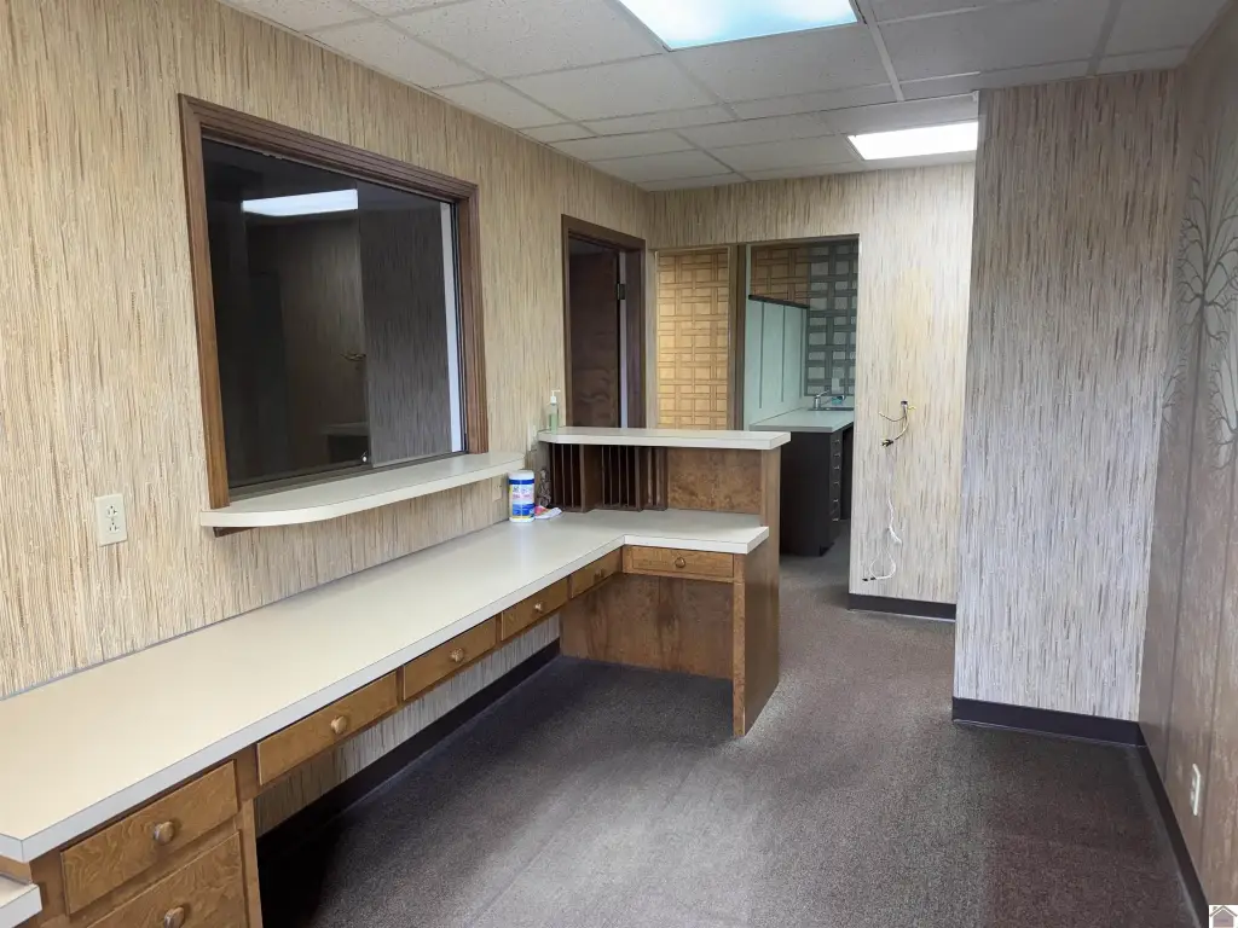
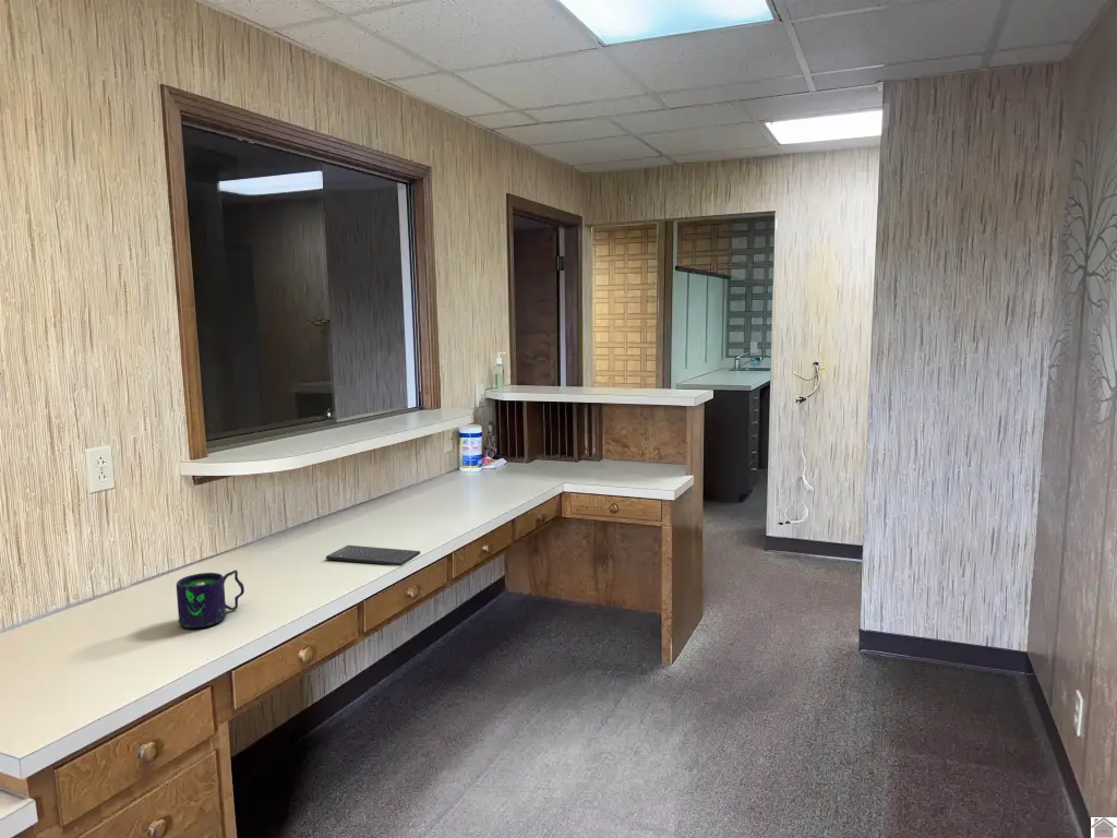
+ keyboard [325,544,421,566]
+ mug [176,568,245,630]
